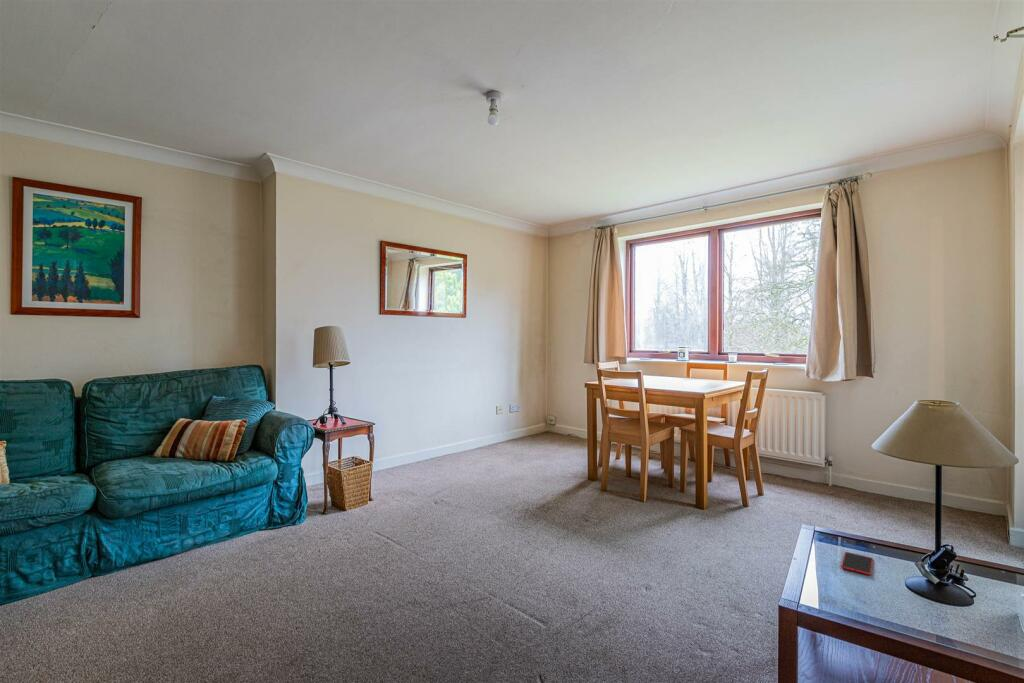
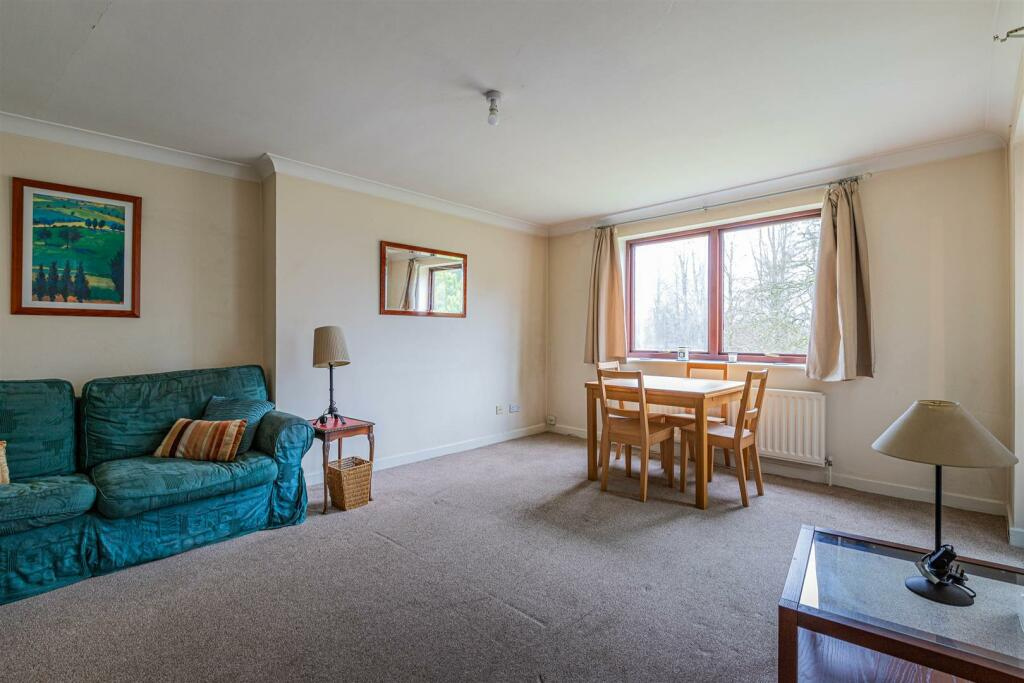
- smartphone [840,551,874,576]
